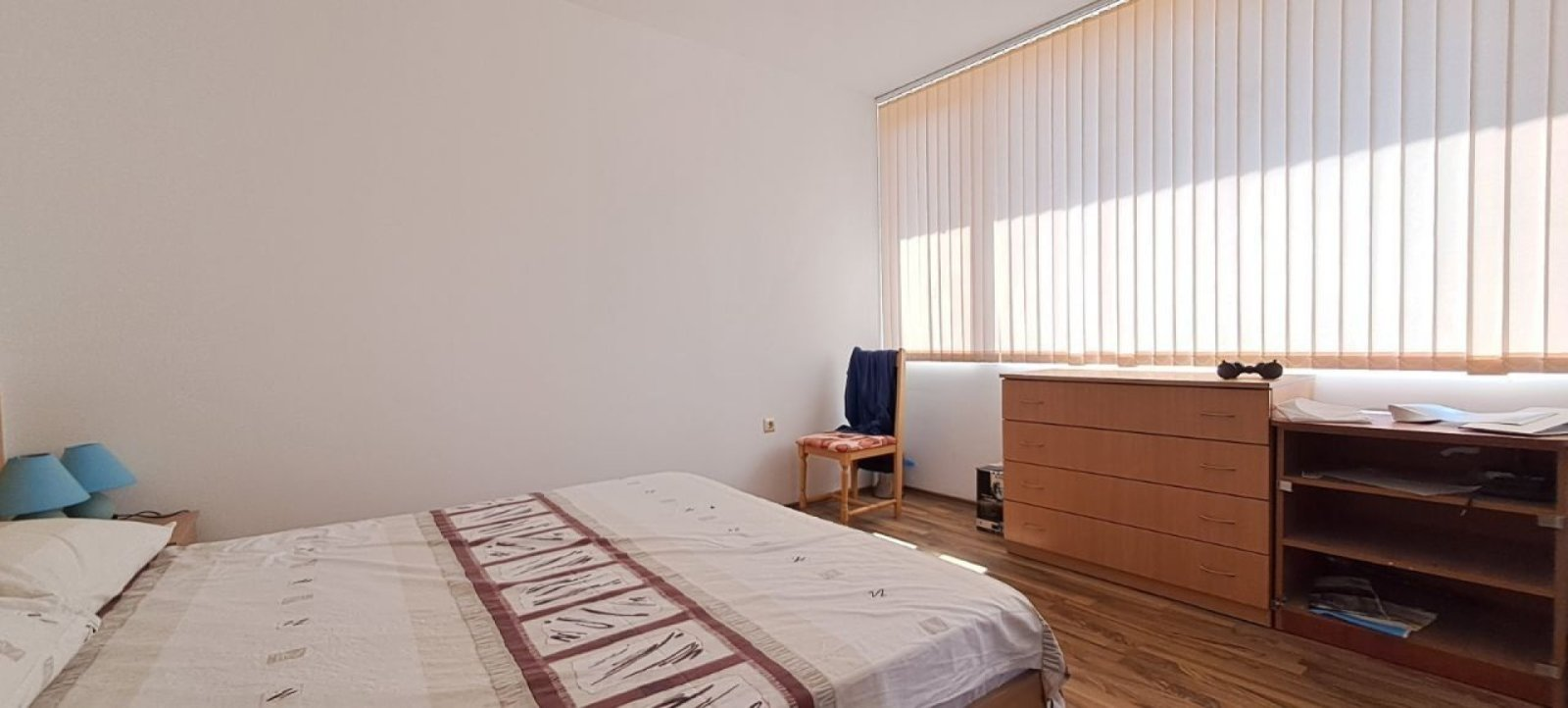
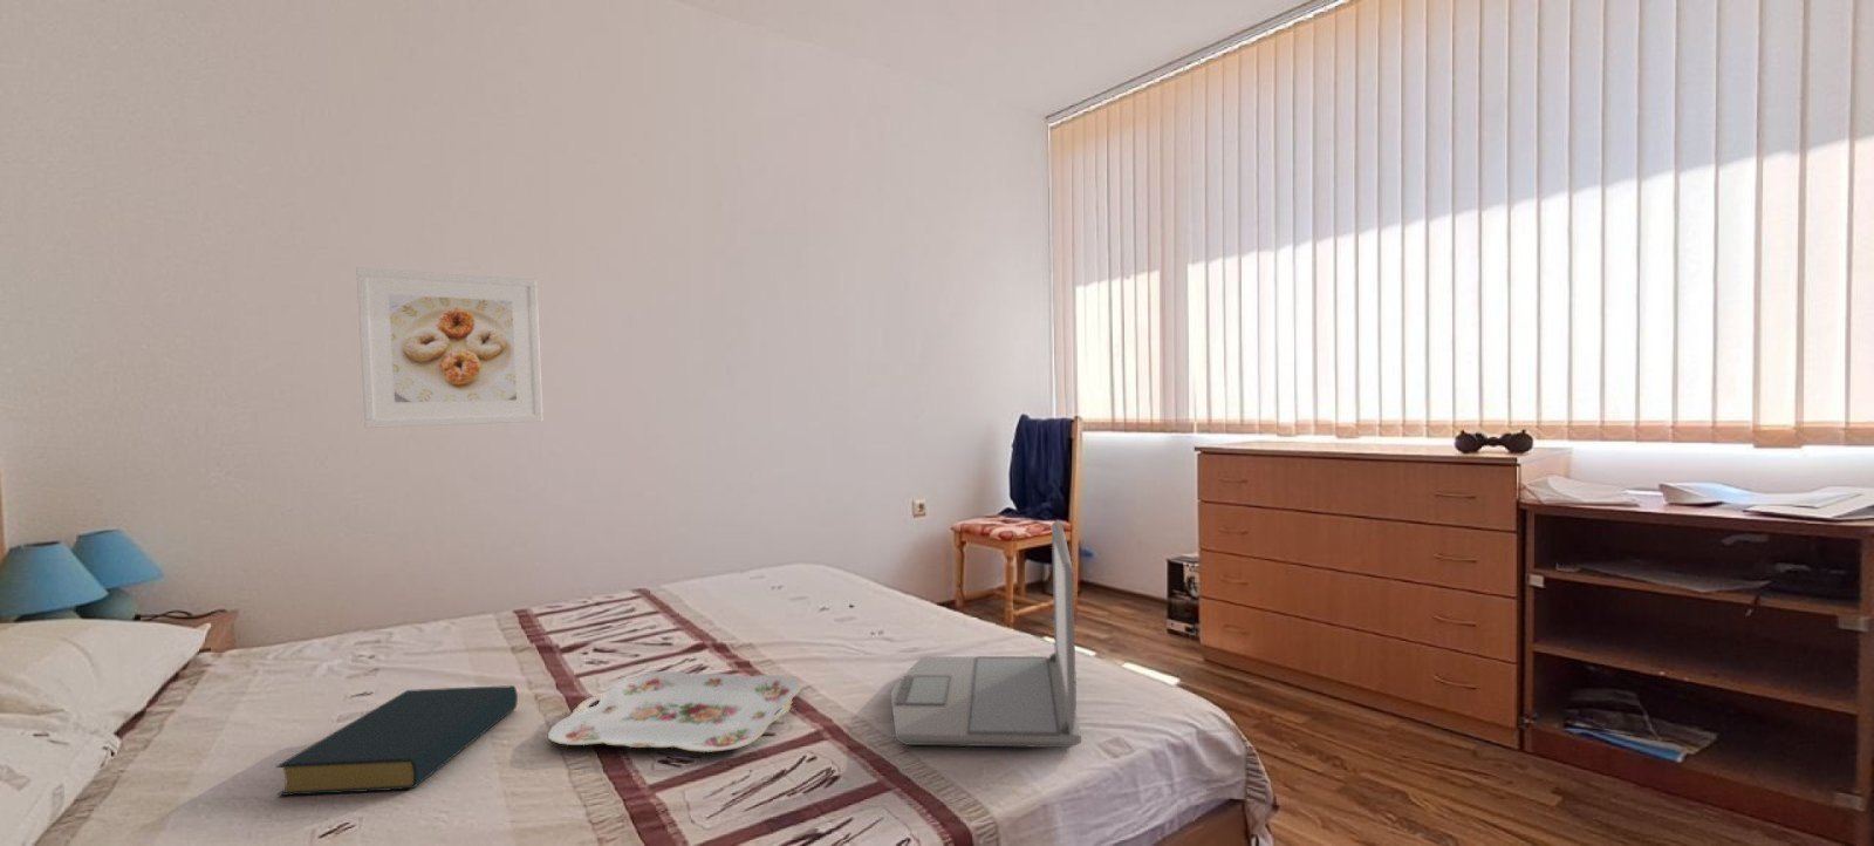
+ laptop [890,519,1083,749]
+ hardback book [274,685,519,797]
+ serving tray [547,670,802,754]
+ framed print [355,266,545,429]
